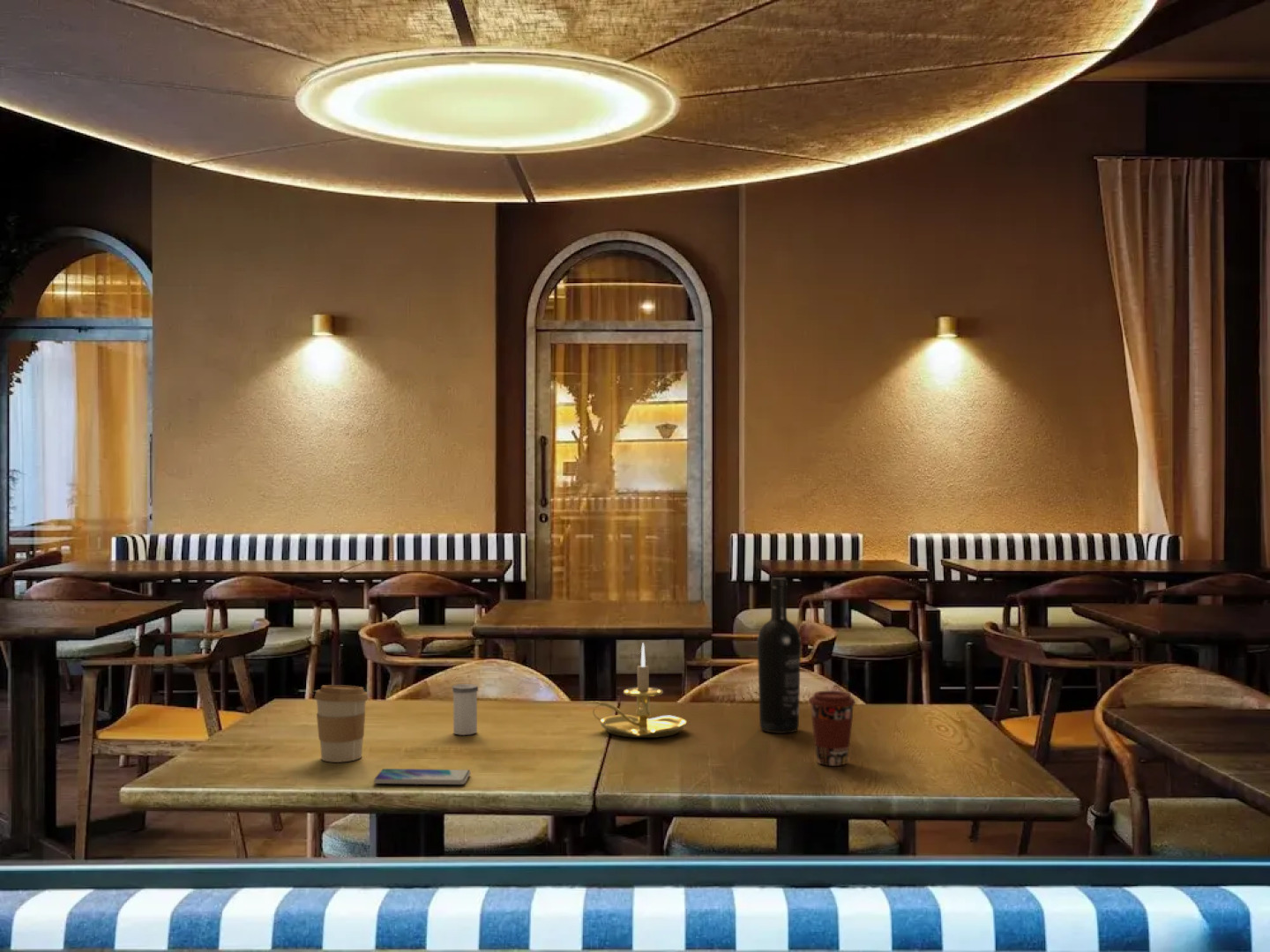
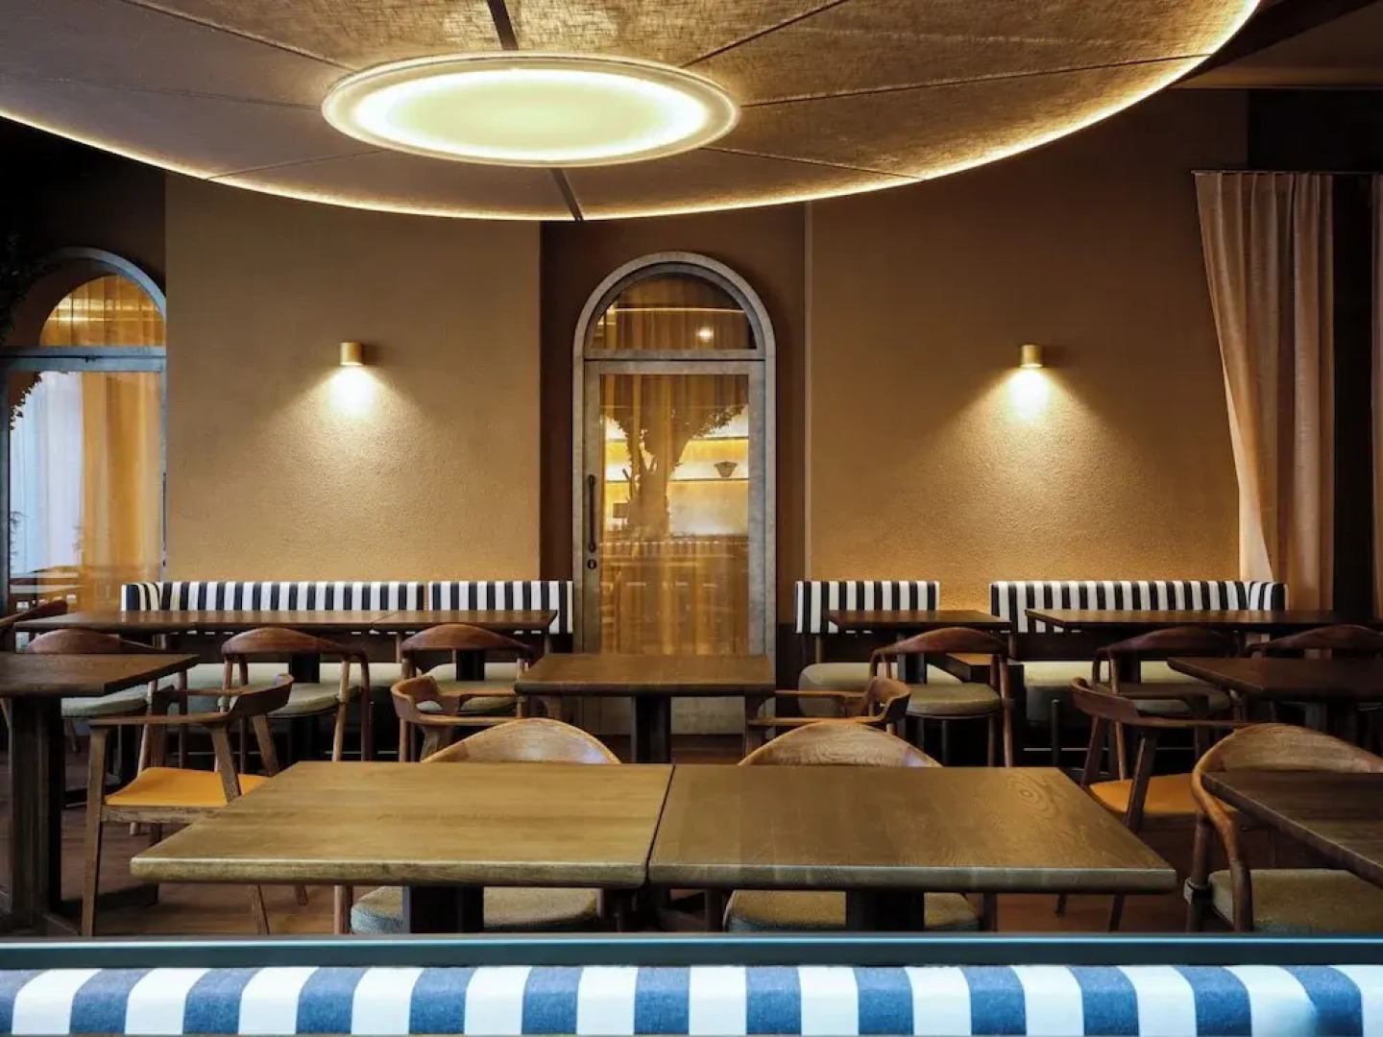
- coffee cup [314,684,370,763]
- wine bottle [757,576,802,734]
- candle holder [585,642,688,739]
- salt shaker [452,683,479,736]
- smartphone [373,768,472,785]
- coffee cup [807,690,857,767]
